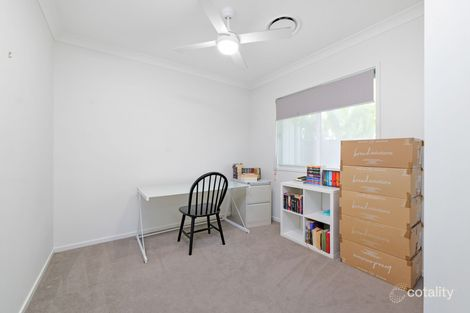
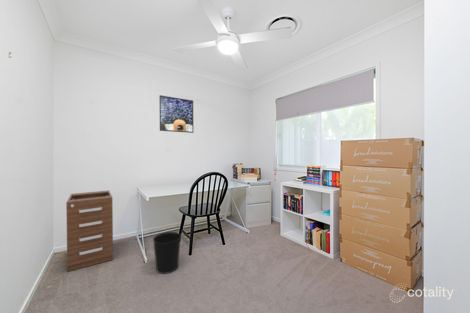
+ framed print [159,94,194,134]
+ filing cabinet [65,189,114,273]
+ wastebasket [152,231,182,275]
